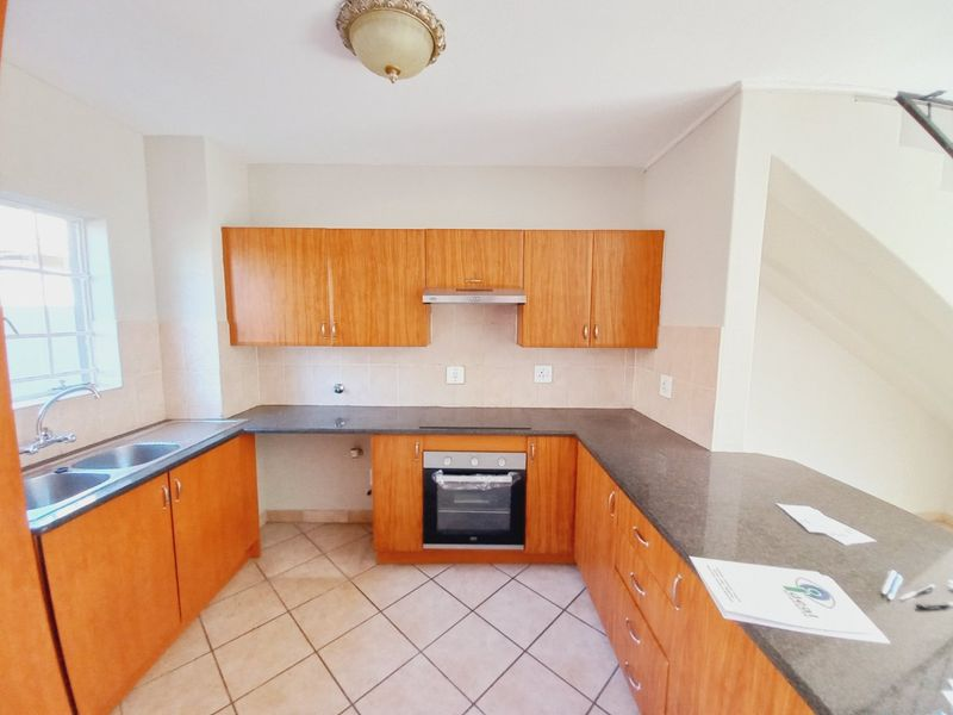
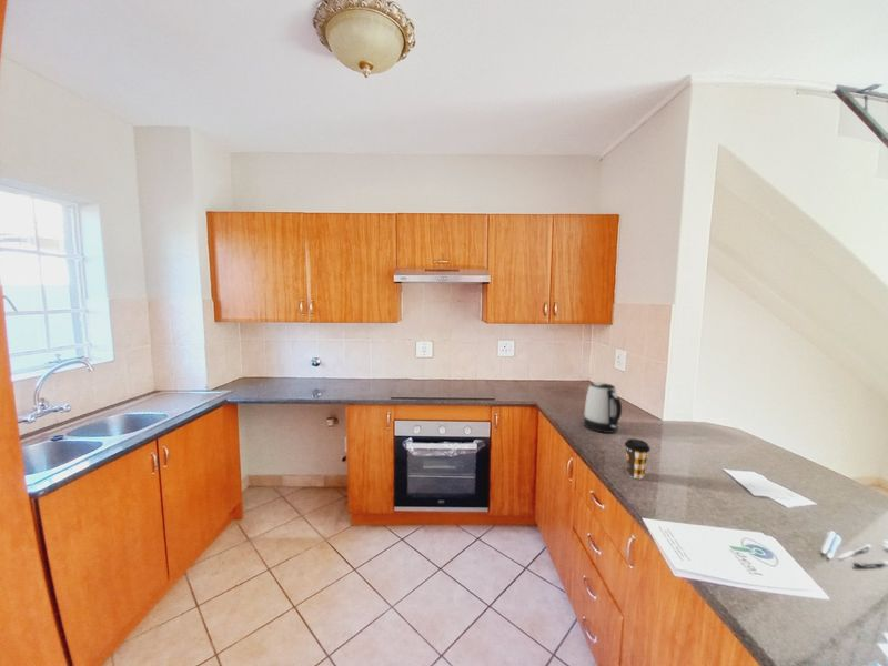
+ coffee cup [624,437,652,480]
+ kettle [583,382,623,434]
